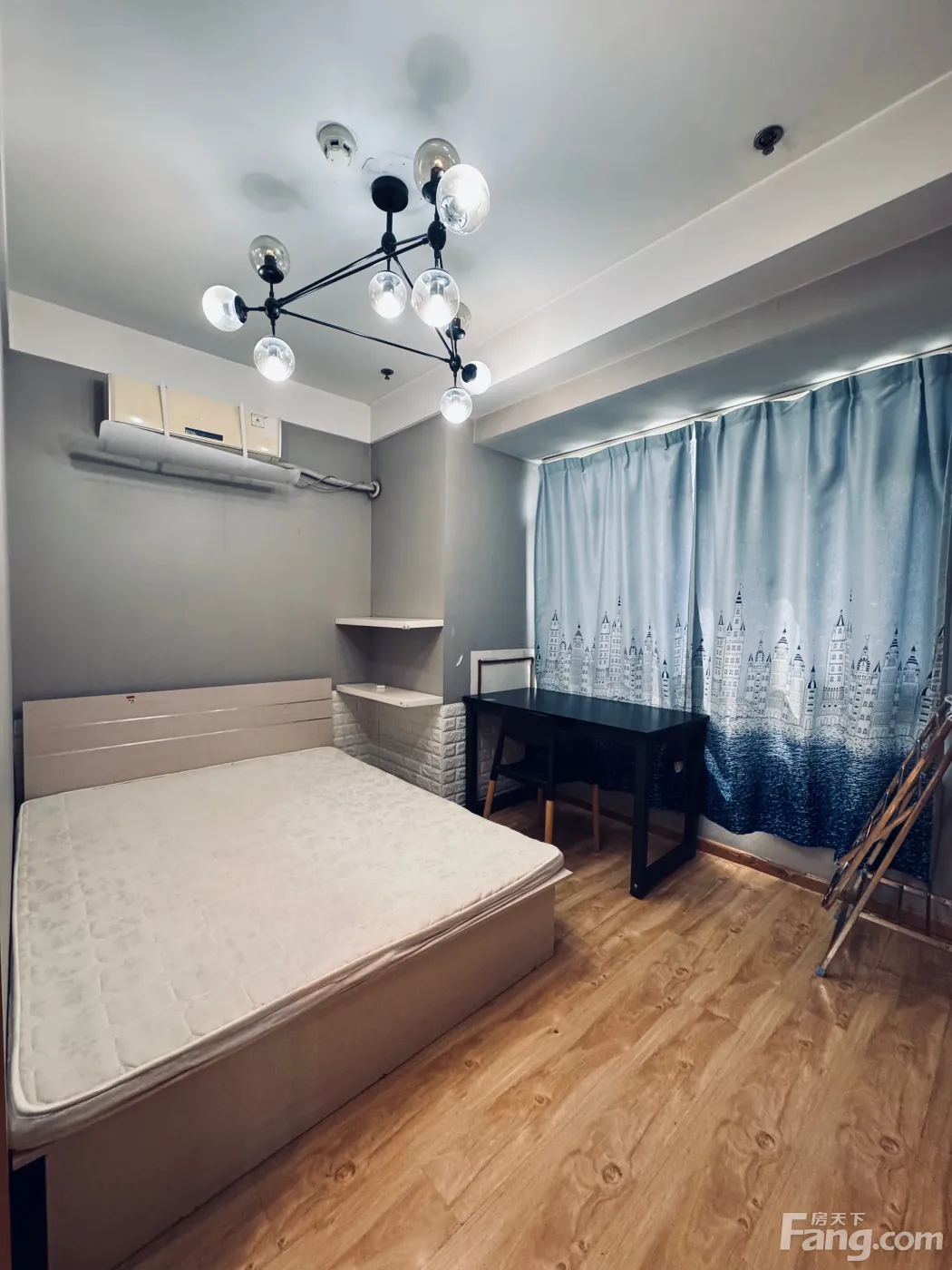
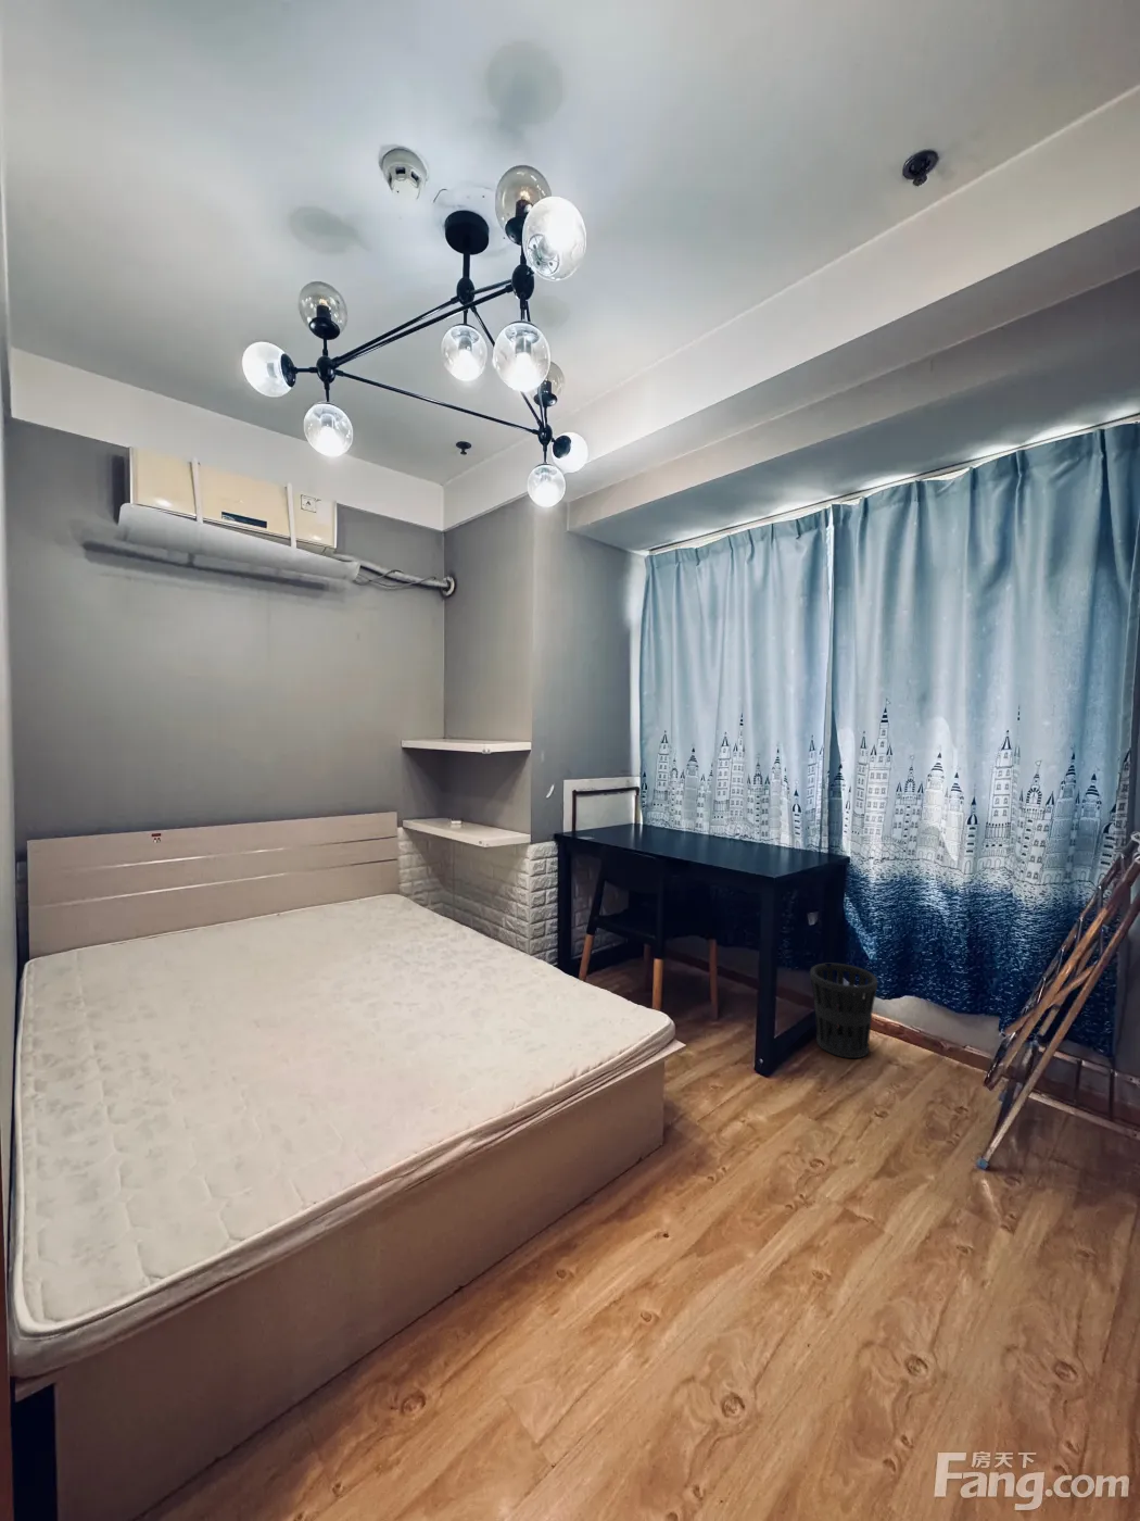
+ wastebasket [808,963,878,1059]
